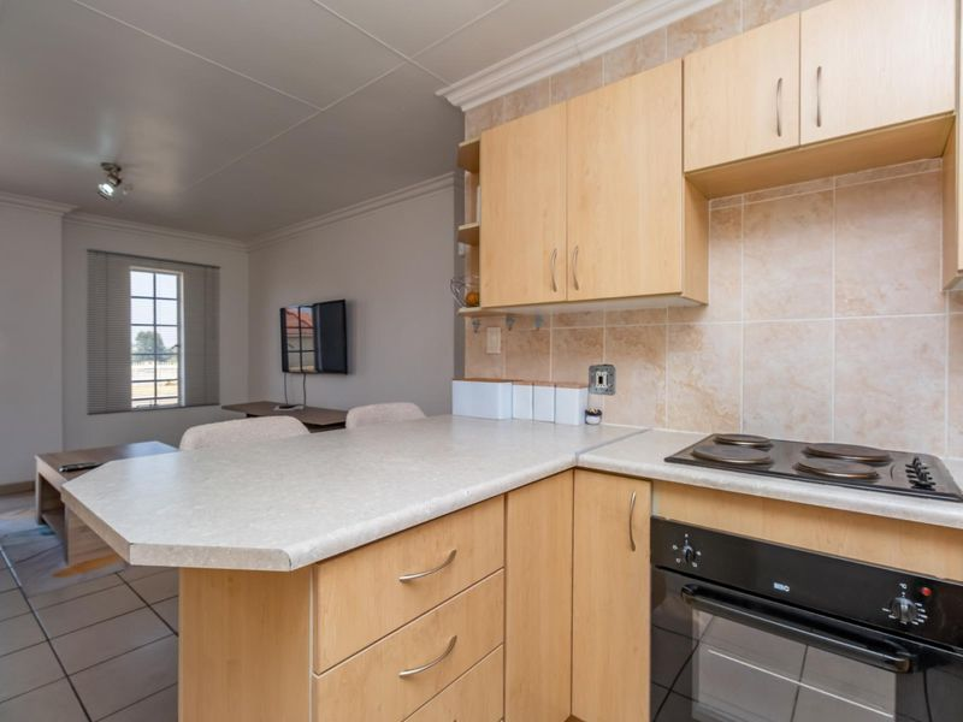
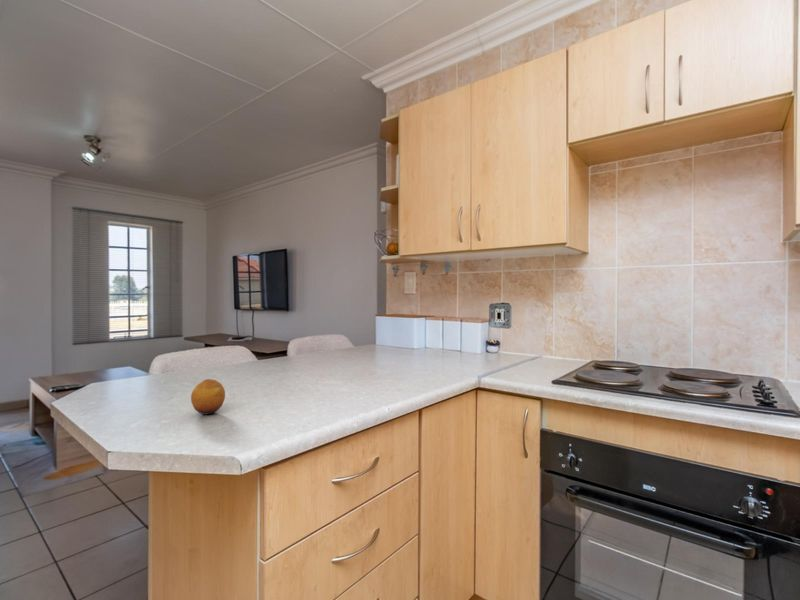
+ fruit [190,378,226,416]
